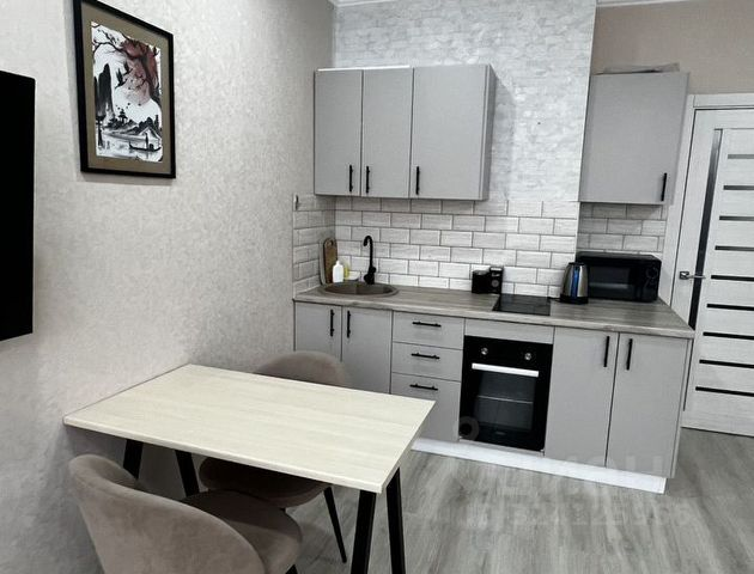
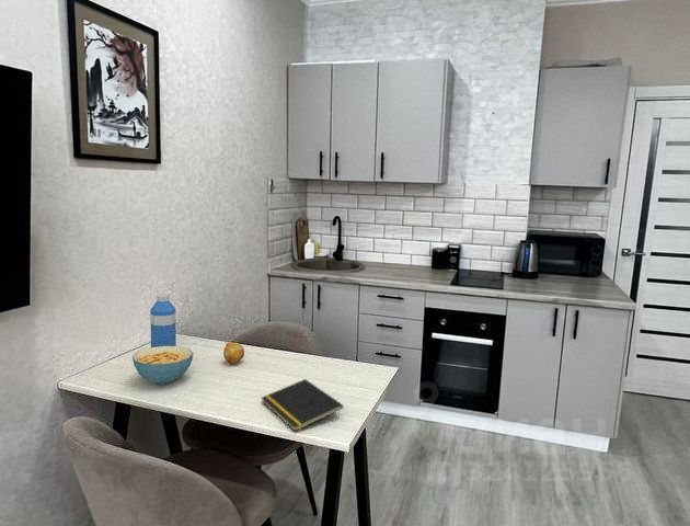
+ cereal bowl [131,345,194,386]
+ water bottle [149,294,177,347]
+ notepad [261,378,345,432]
+ fruit [222,341,245,364]
